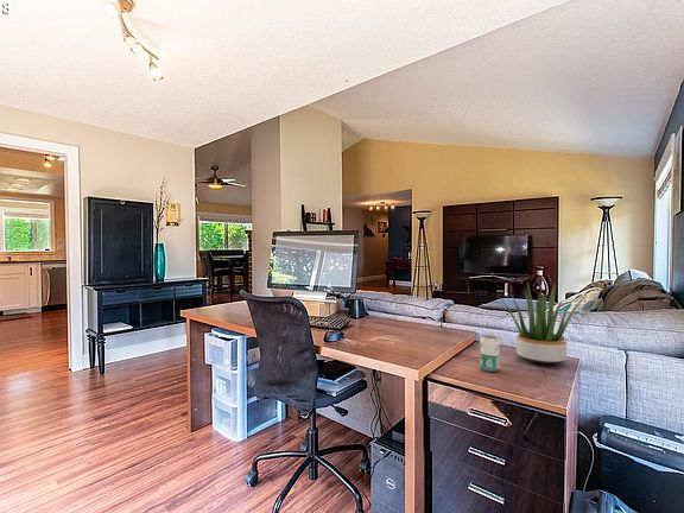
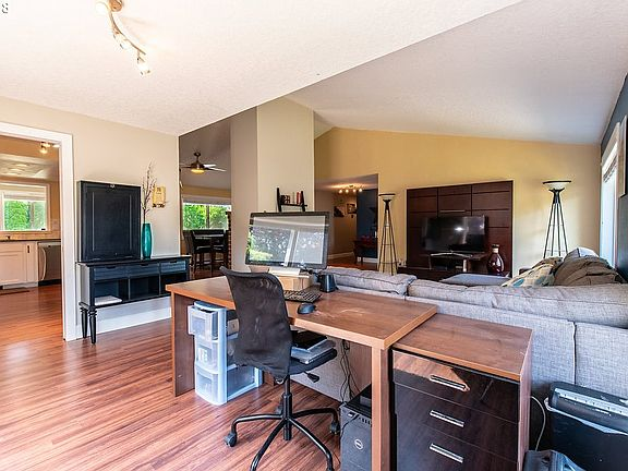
- beverage can [479,334,501,373]
- potted plant [496,281,587,366]
